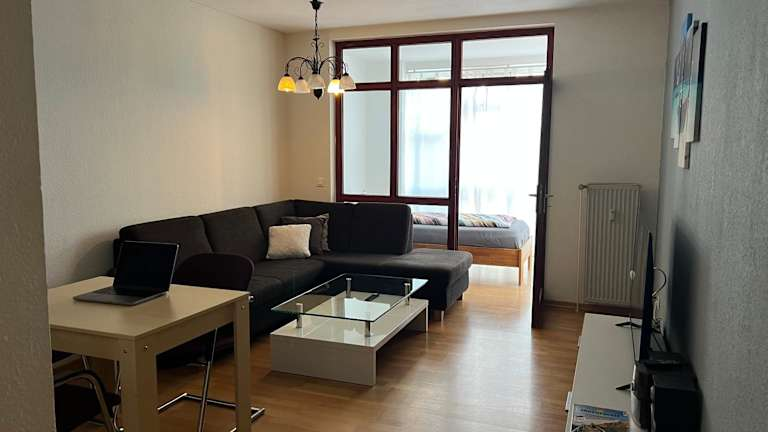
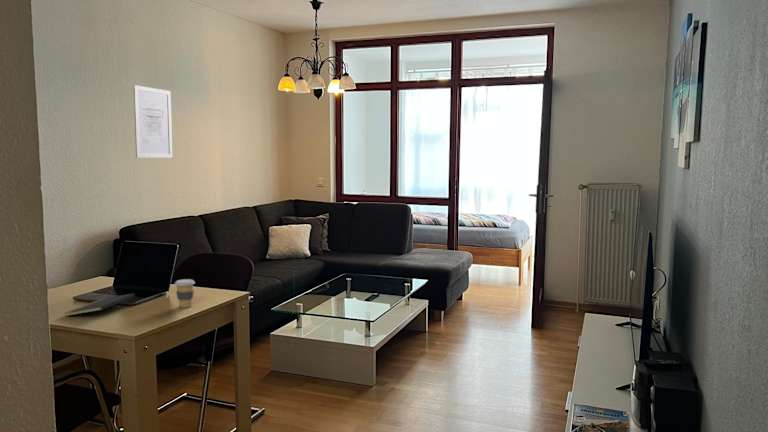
+ coffee cup [174,278,196,309]
+ notepad [64,292,137,317]
+ wall art [132,84,174,159]
